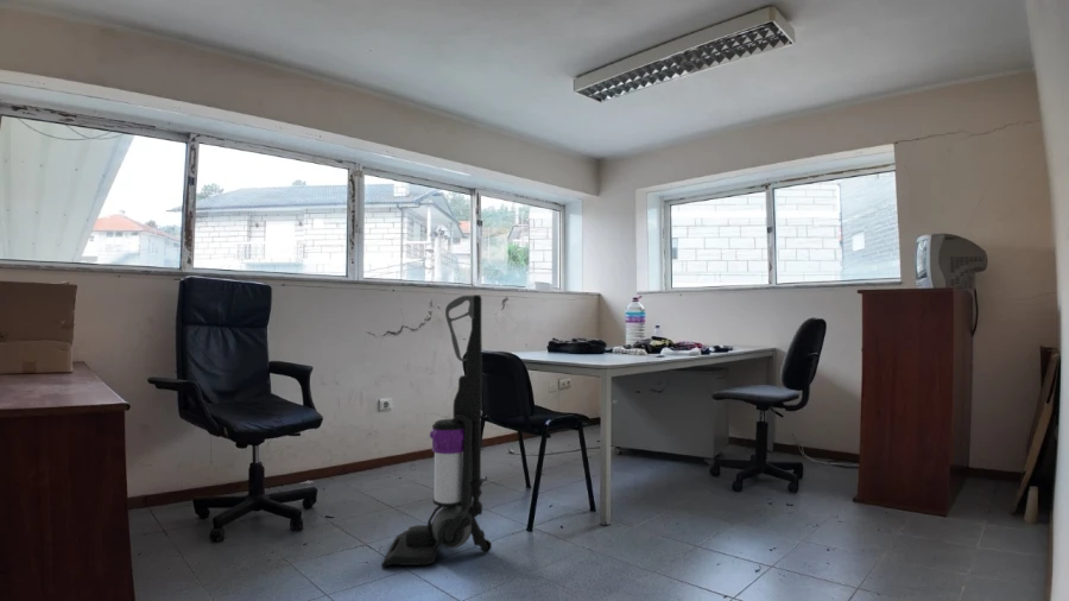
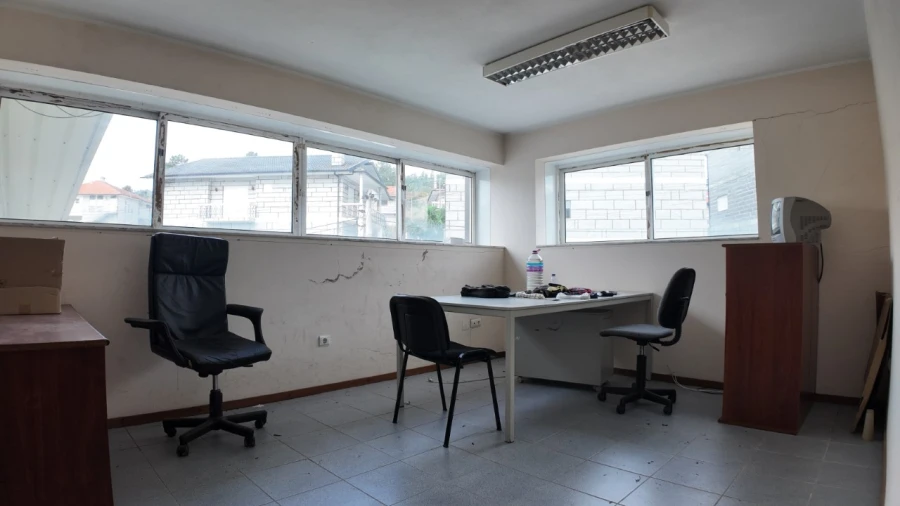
- vacuum cleaner [380,293,493,568]
